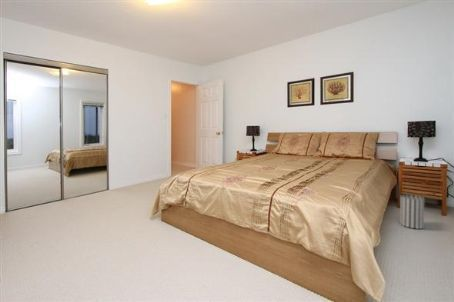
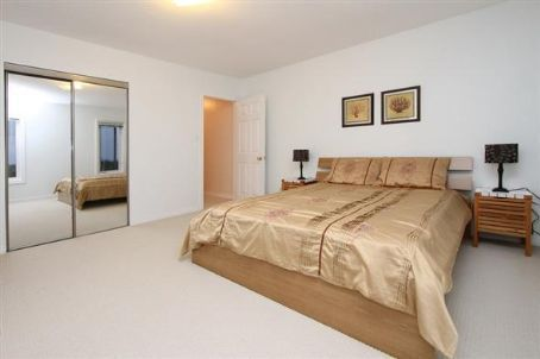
- wastebasket [399,194,425,230]
